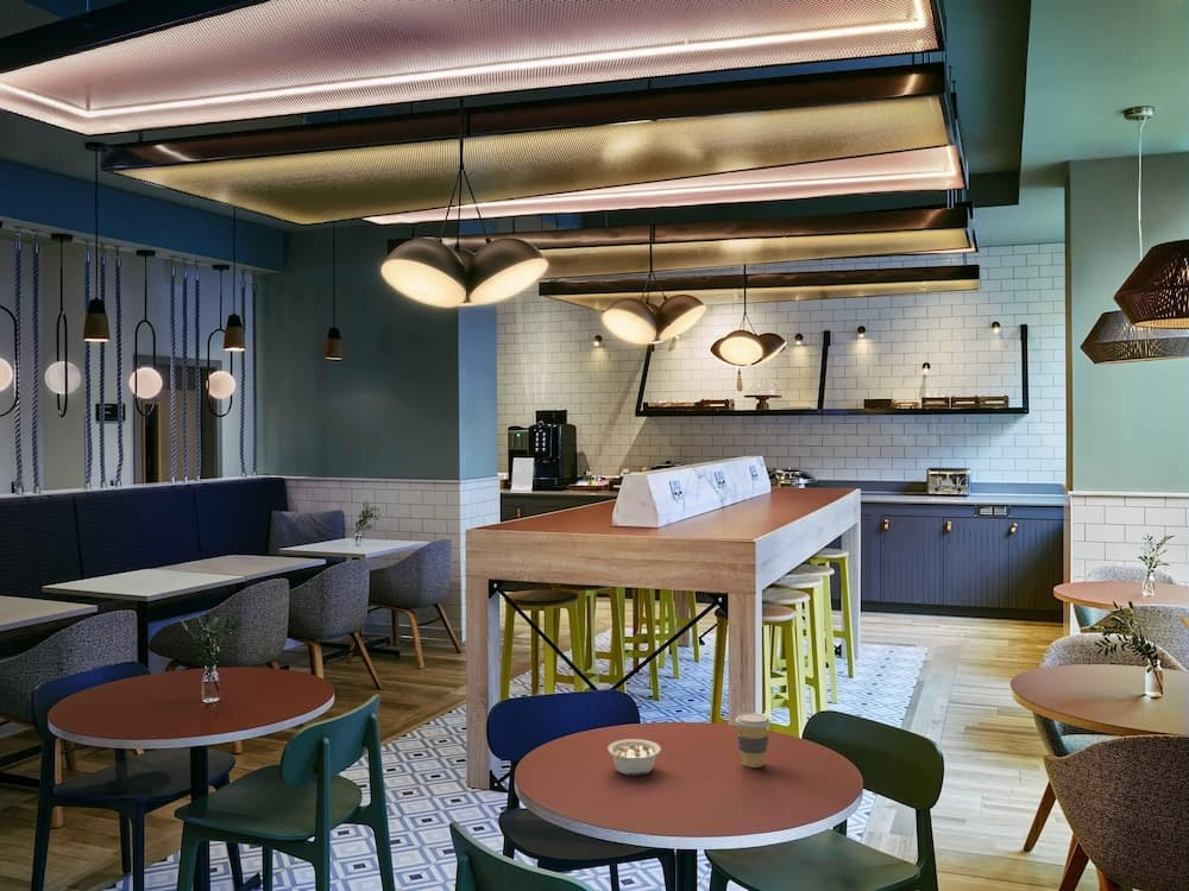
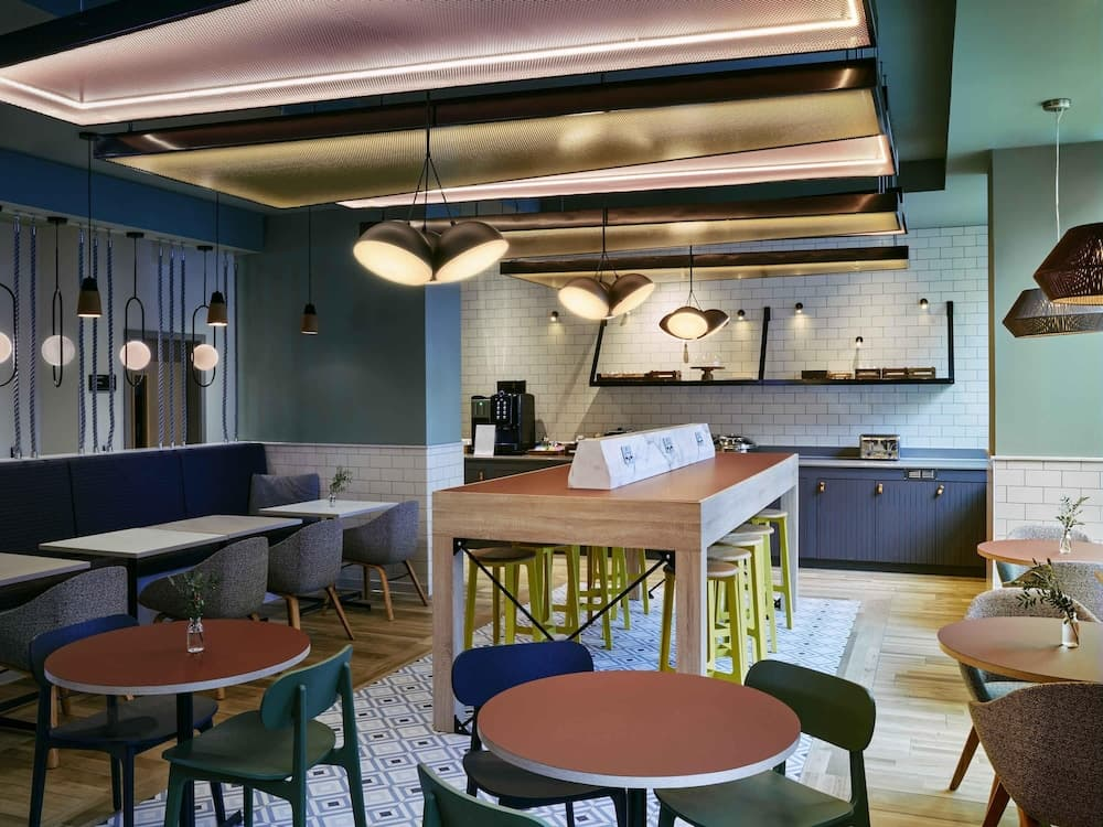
- coffee cup [735,713,772,769]
- legume [606,738,662,777]
